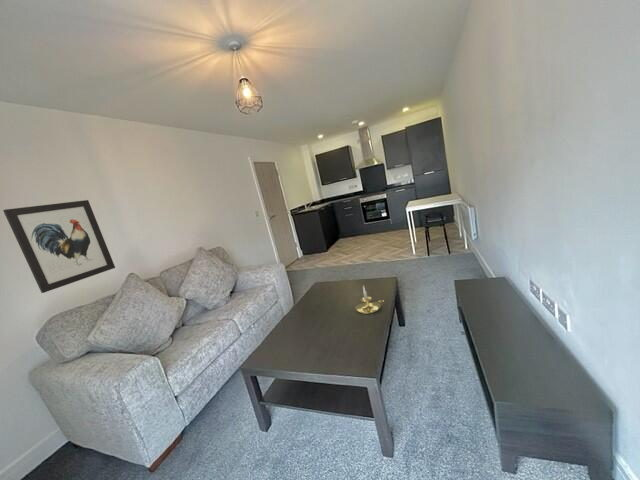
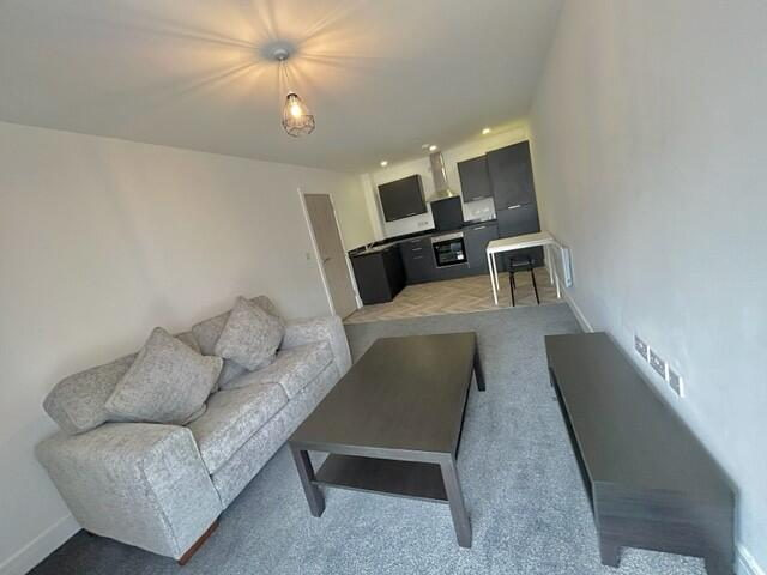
- candle holder [354,285,383,315]
- wall art [2,199,116,294]
